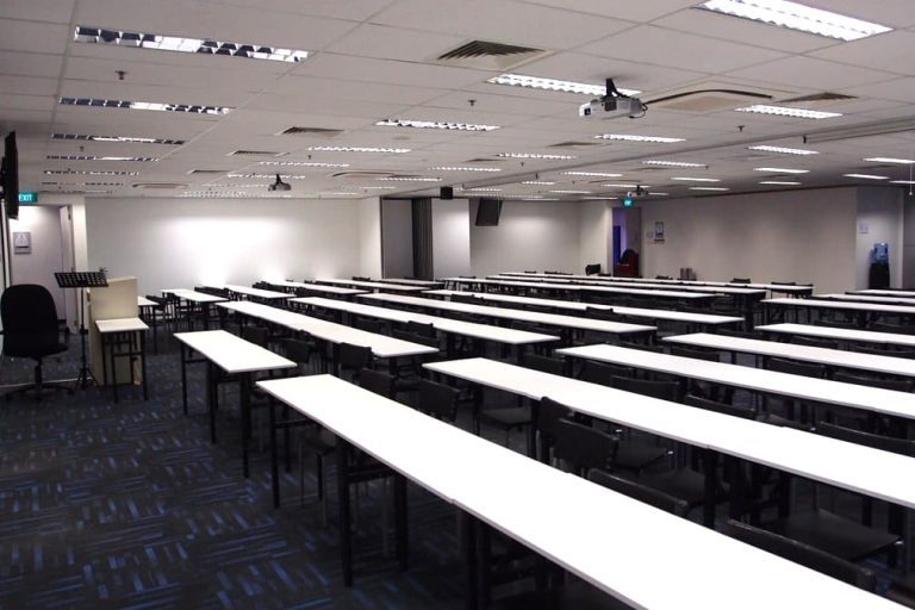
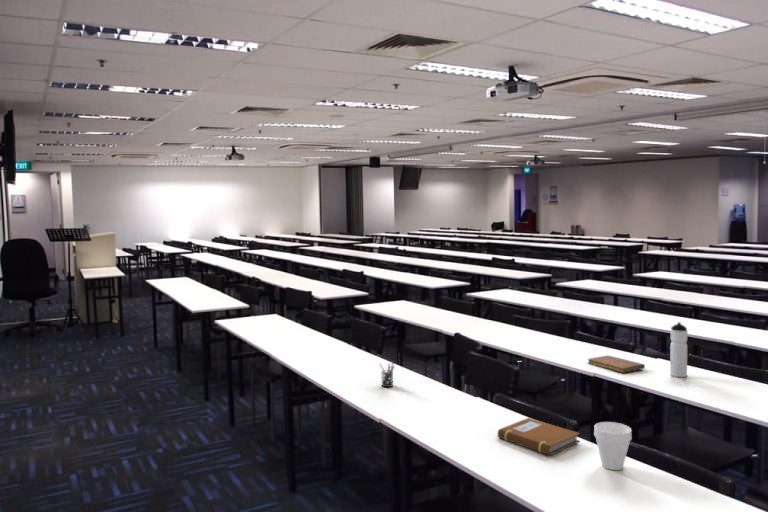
+ cup [593,421,633,471]
+ notebook [587,355,646,374]
+ water bottle [669,321,689,378]
+ notebook [497,417,581,456]
+ pen holder [378,361,396,388]
